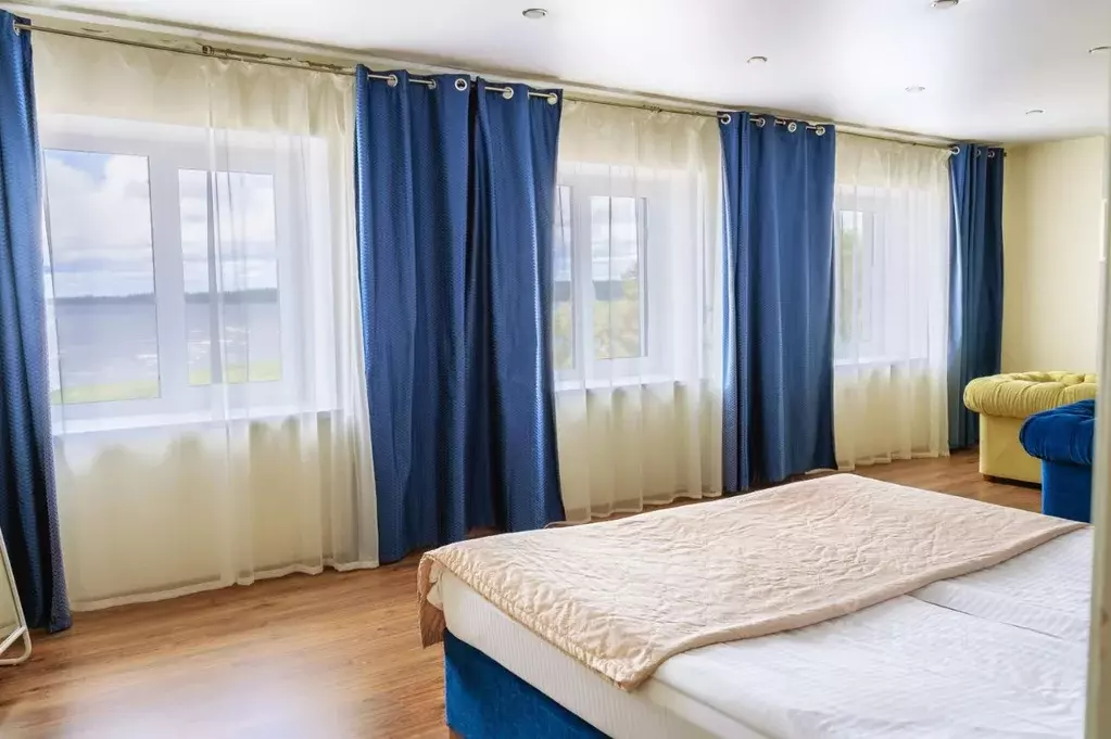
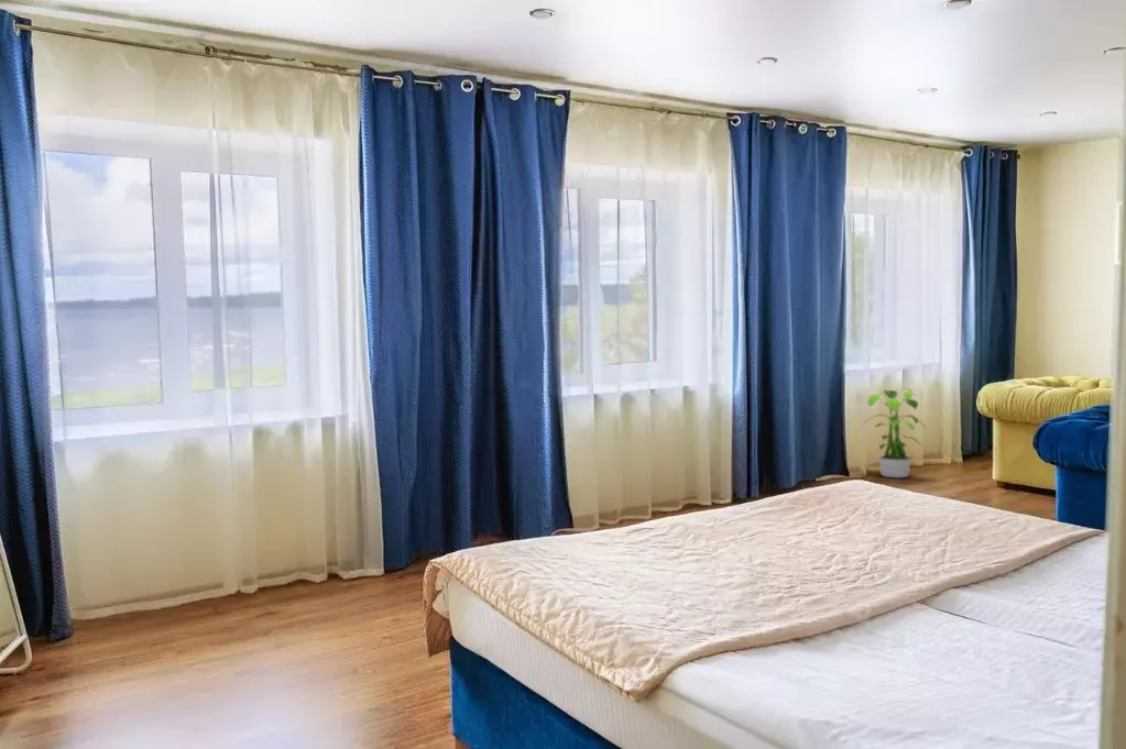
+ potted plant [863,386,928,478]
